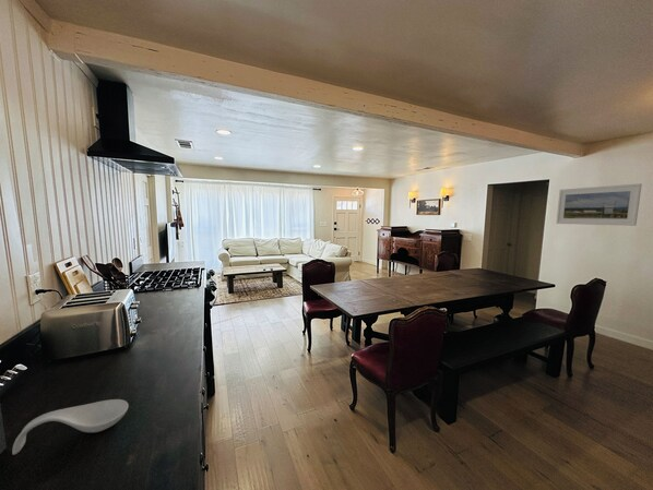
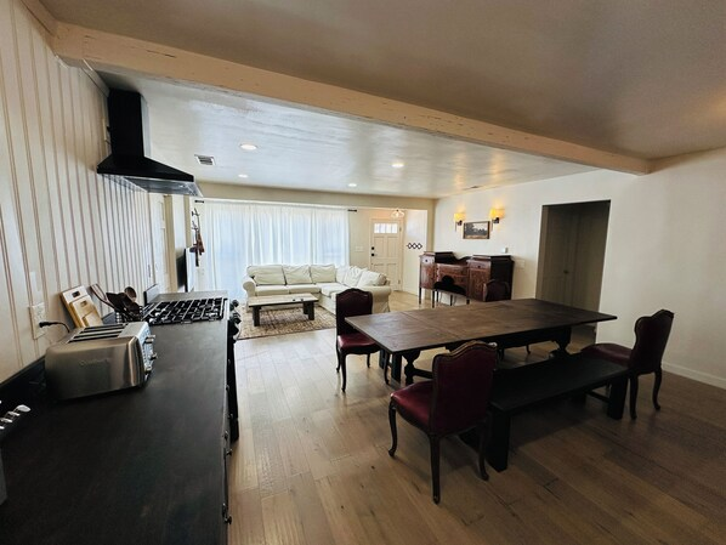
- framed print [556,182,643,227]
- spoon rest [11,398,130,456]
